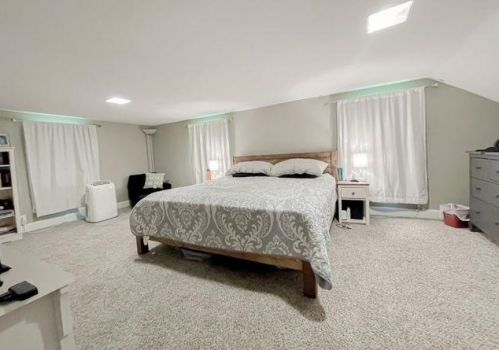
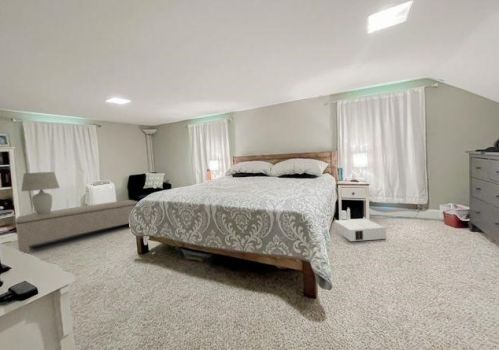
+ lamp [20,171,61,215]
+ cardboard box [333,217,387,242]
+ bench [14,199,139,254]
